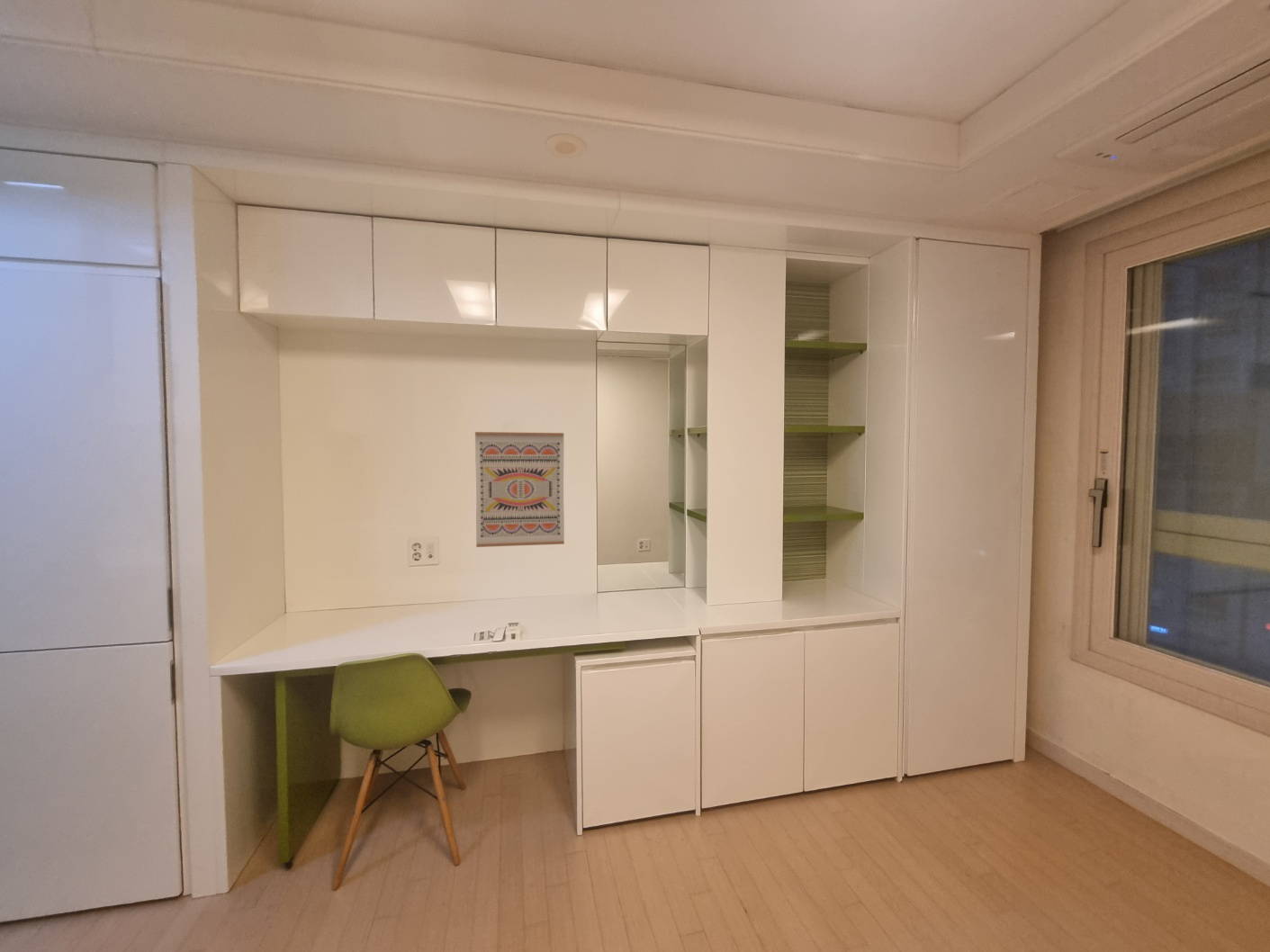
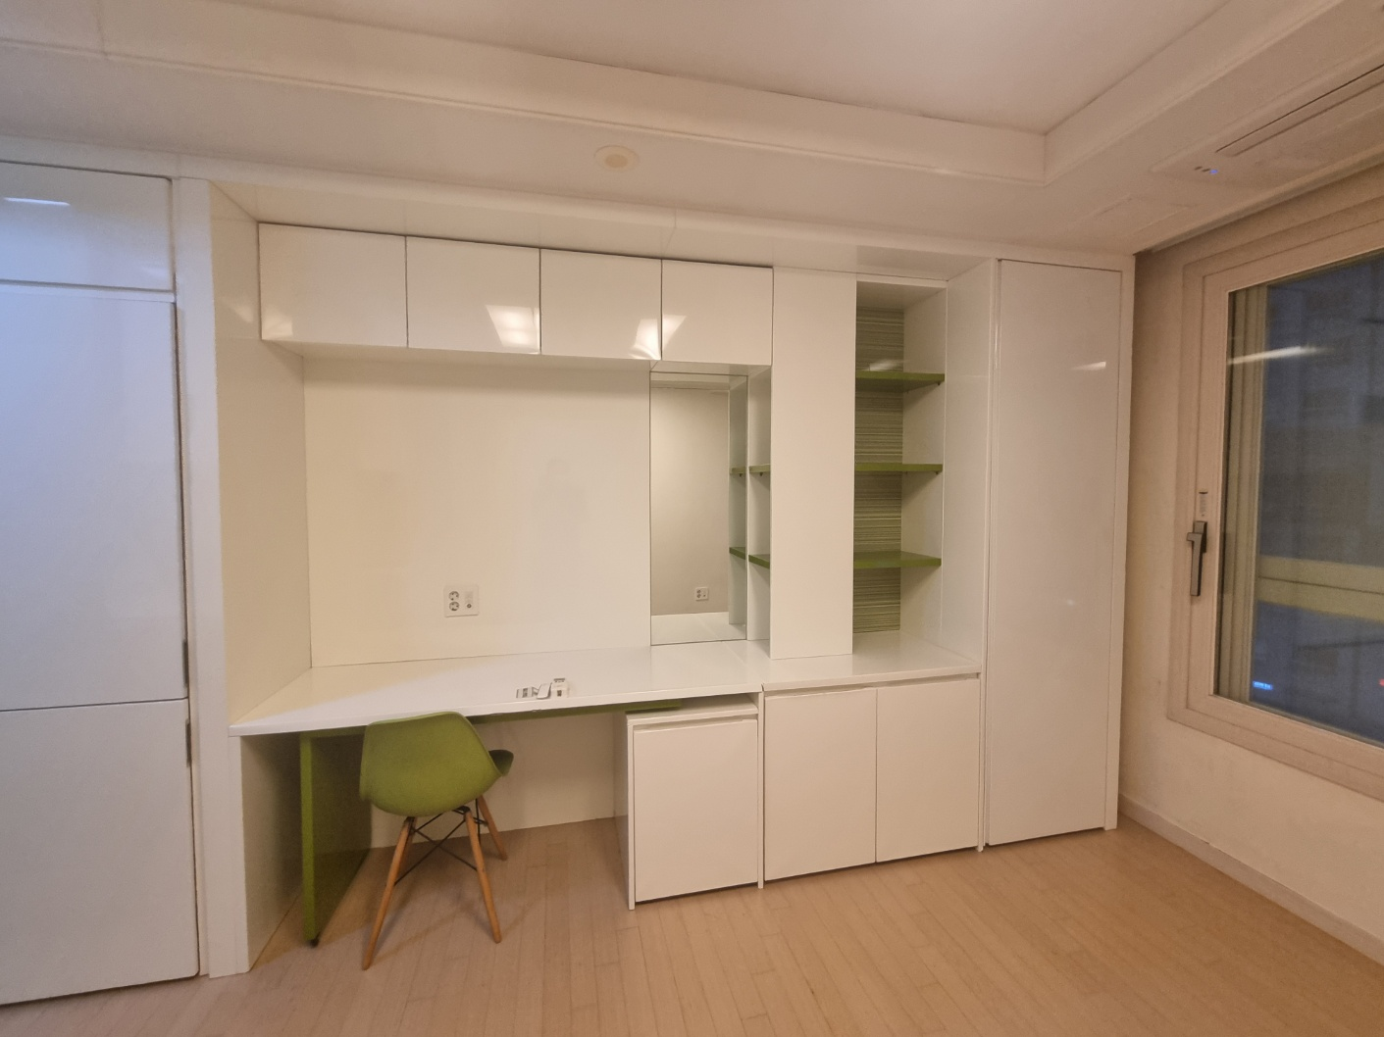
- wall art [474,431,565,548]
